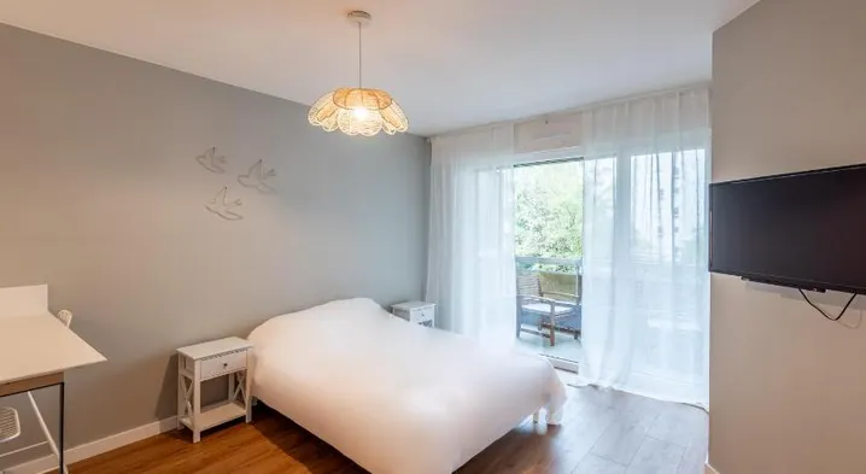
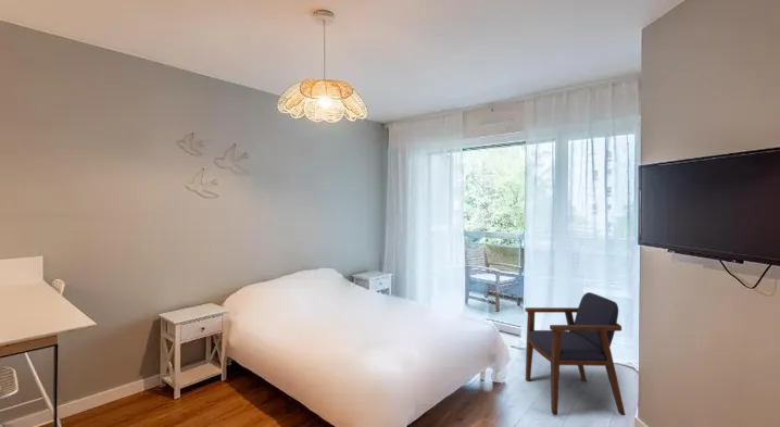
+ armchair [524,291,626,416]
